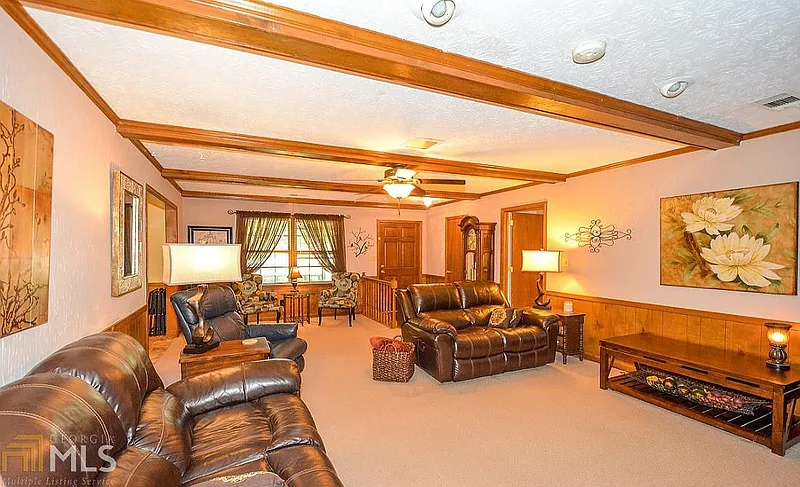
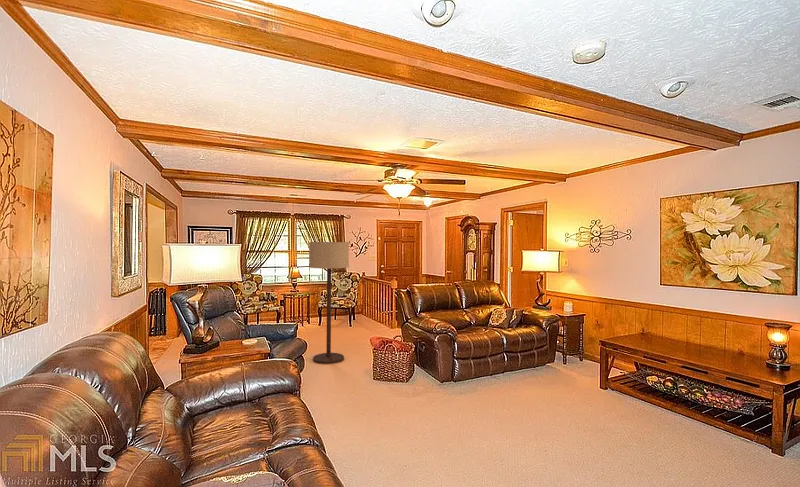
+ floor lamp [308,241,350,365]
